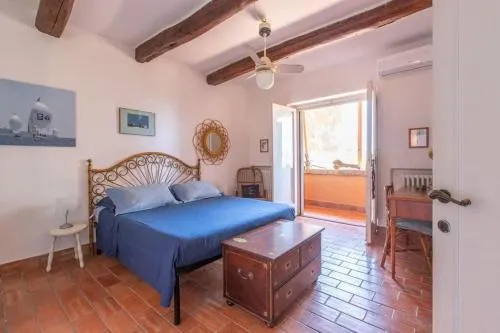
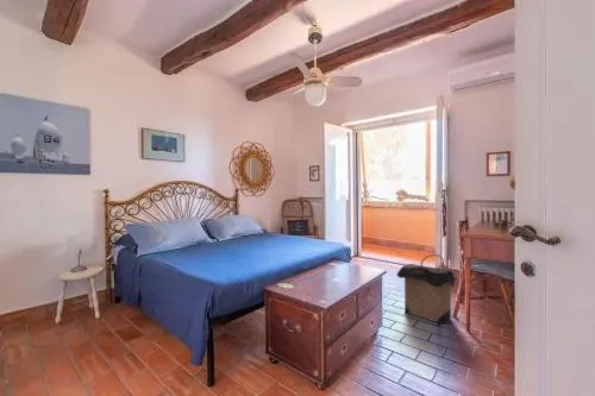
+ laundry hamper [395,253,458,325]
